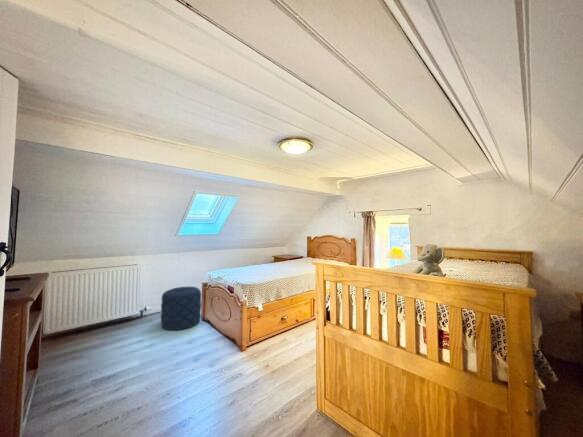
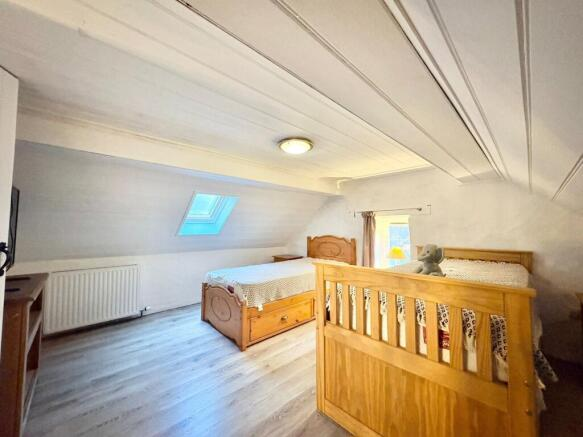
- pouf [160,286,202,331]
